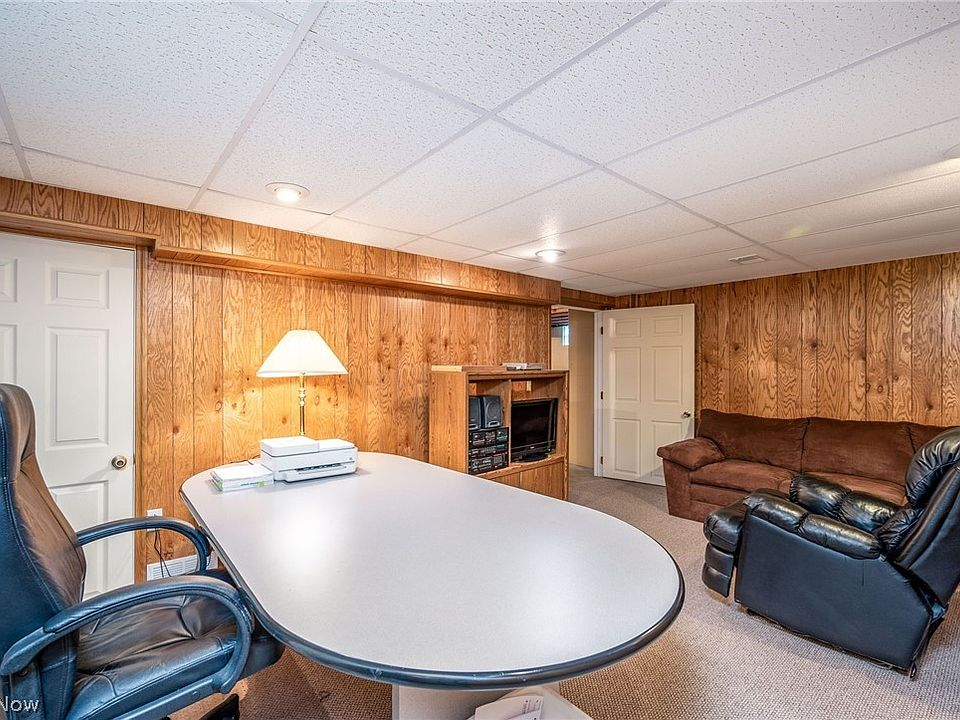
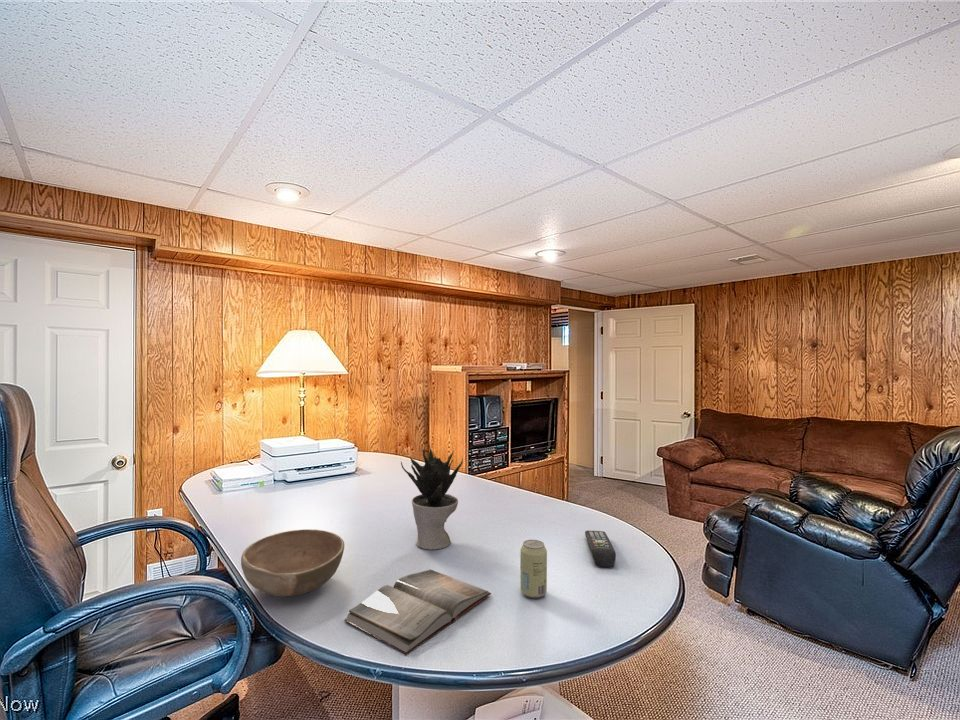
+ bowl [240,528,345,598]
+ remote control [584,530,617,568]
+ potted plant [400,443,464,550]
+ hardback book [343,569,492,656]
+ beverage can [519,539,548,599]
